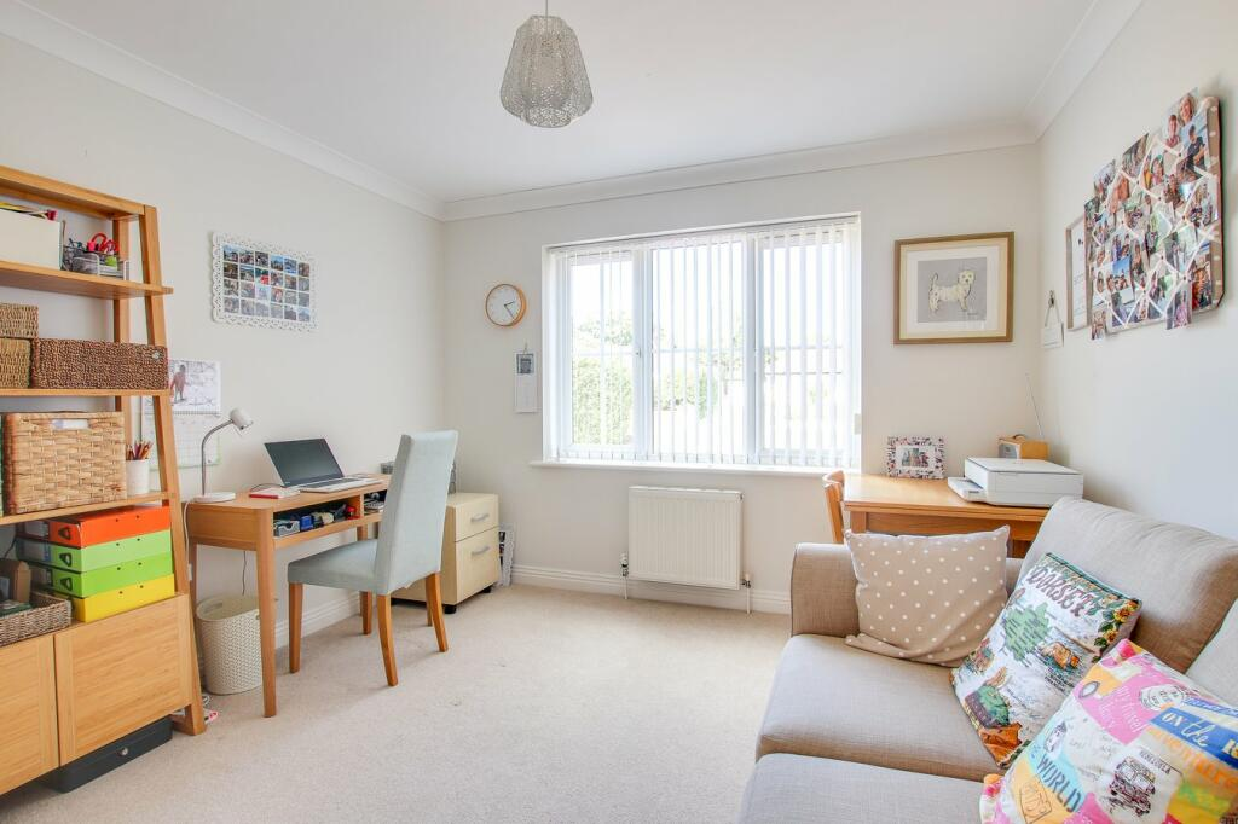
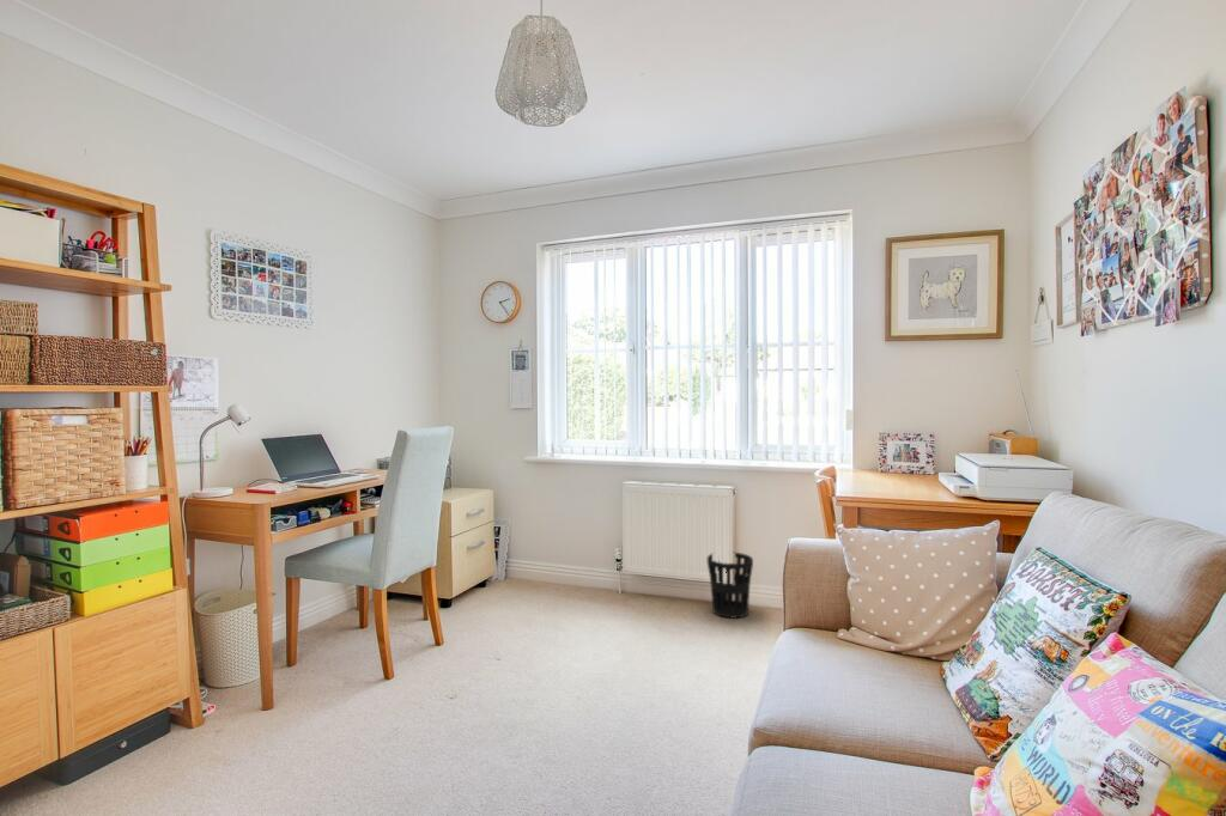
+ wastebasket [706,552,754,619]
